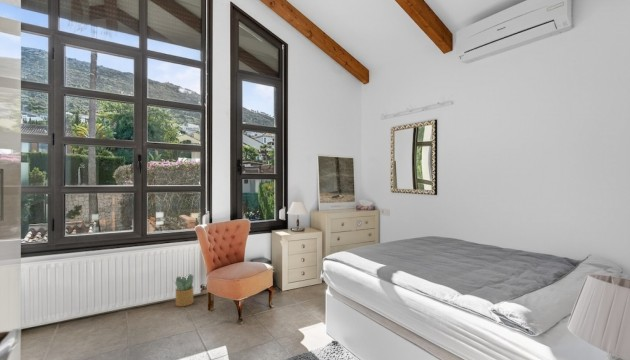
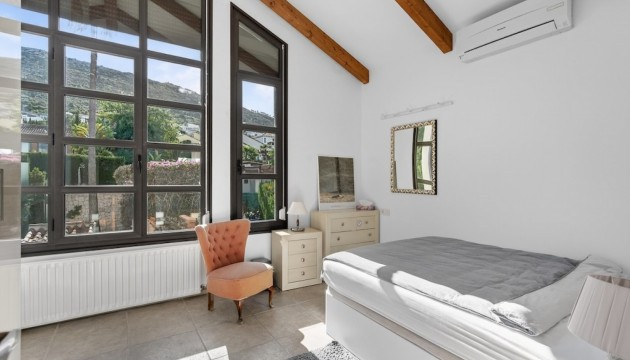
- potted plant [171,273,195,308]
